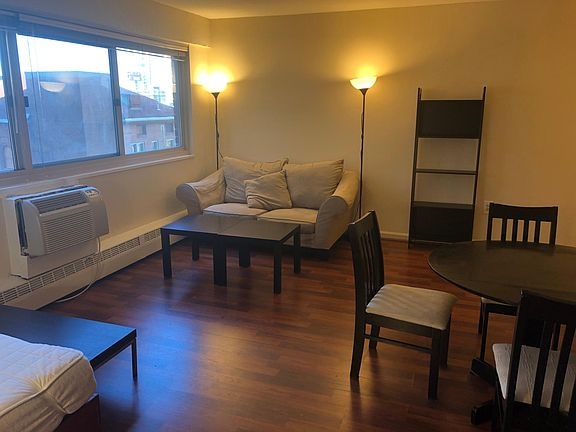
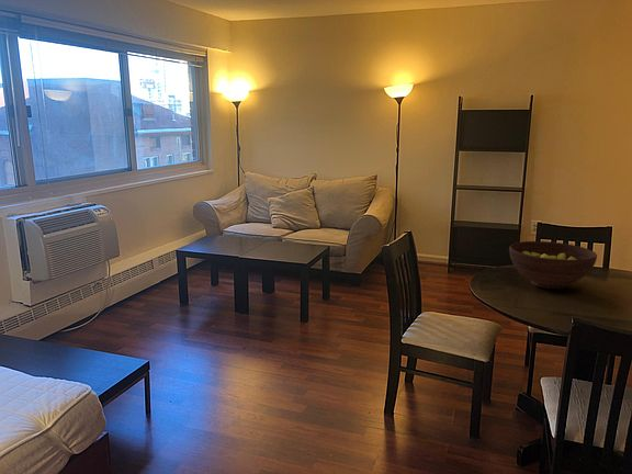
+ fruit bowl [508,240,598,290]
